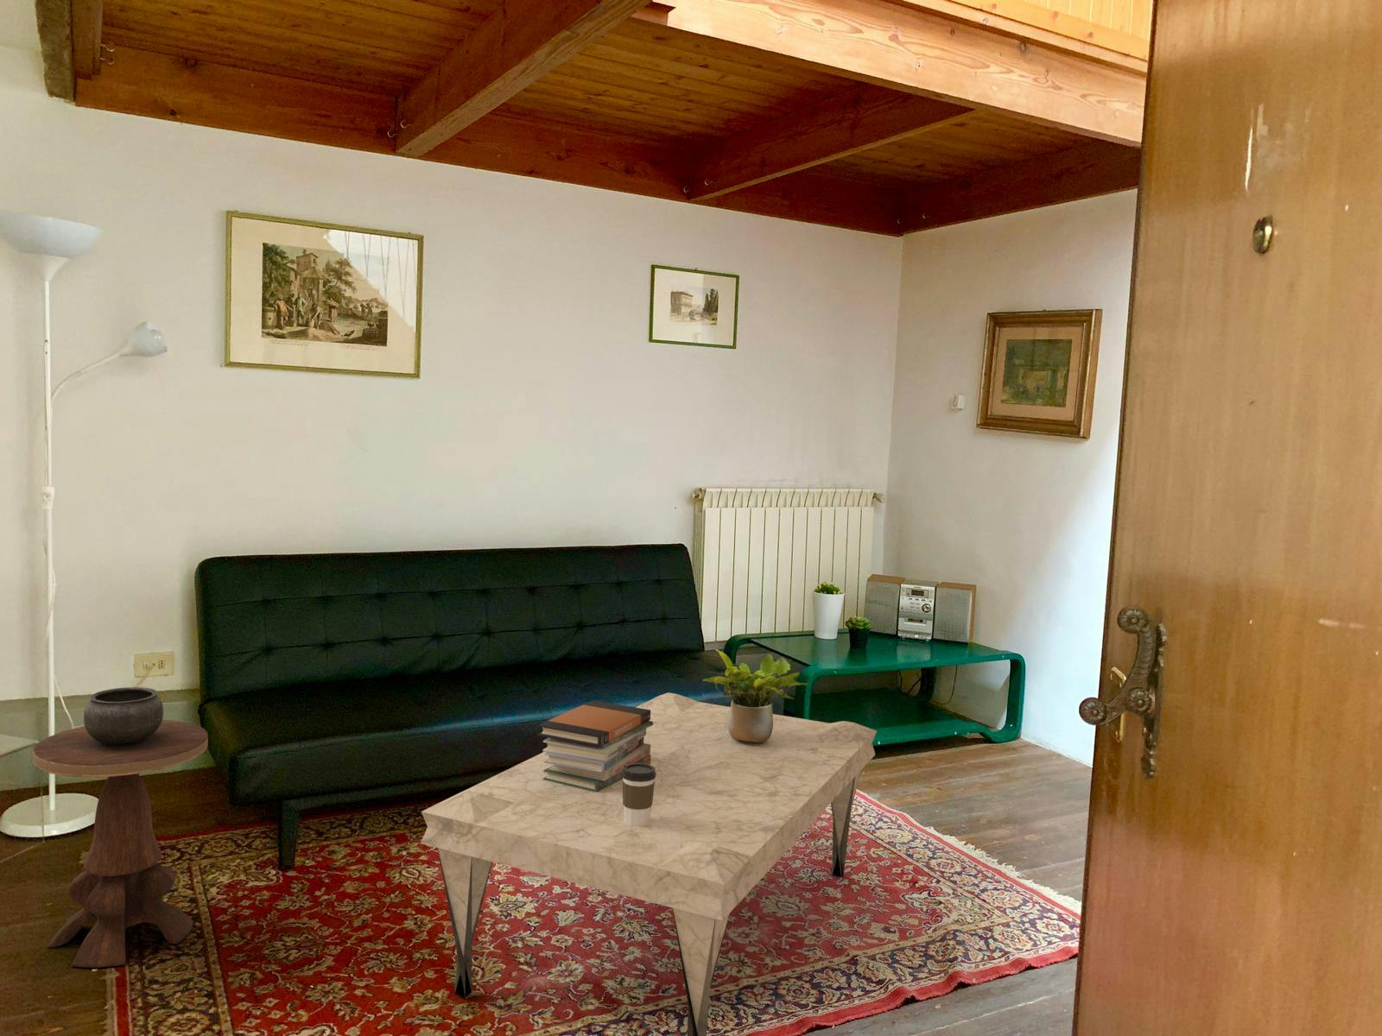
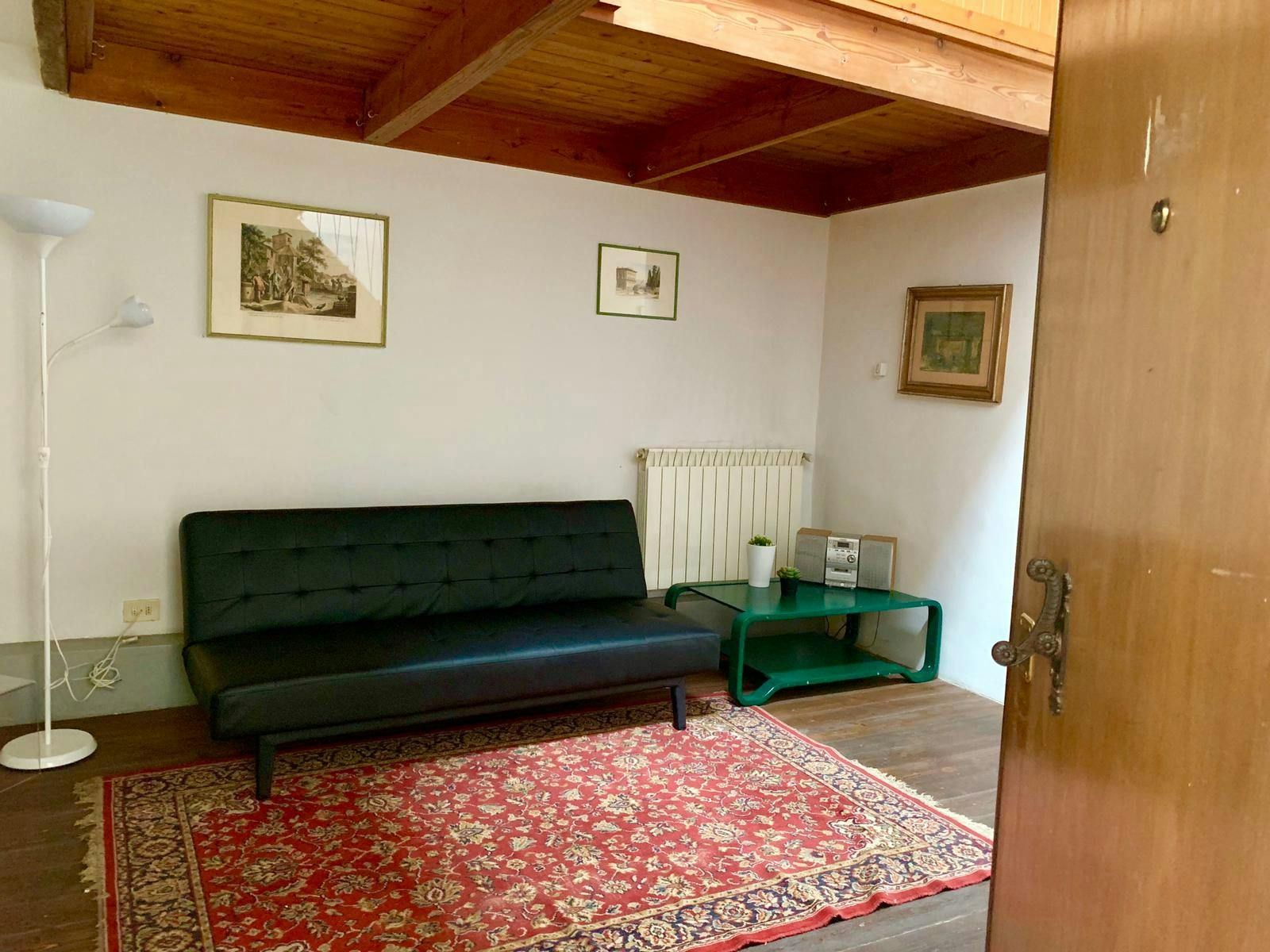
- side table [32,687,209,969]
- potted plant [702,649,809,742]
- coffee table [420,691,877,1036]
- coffee cup [621,763,656,826]
- book stack [538,700,653,792]
